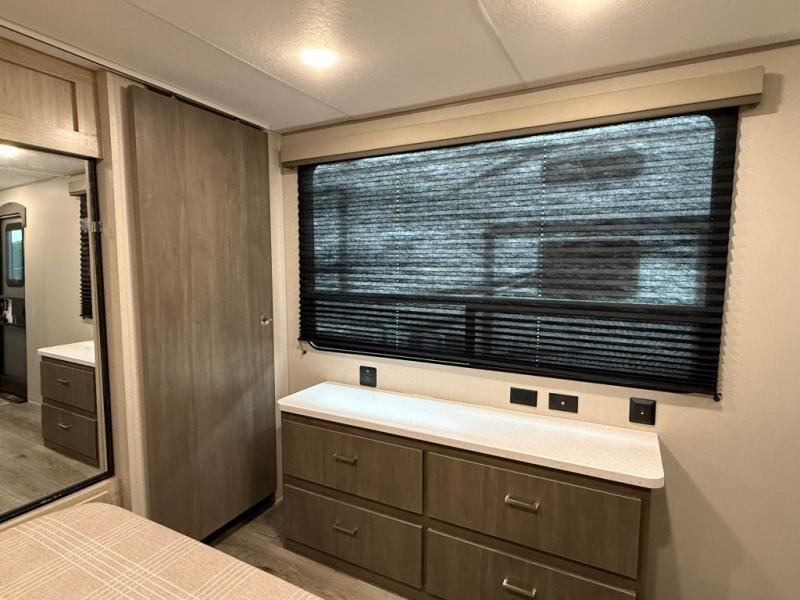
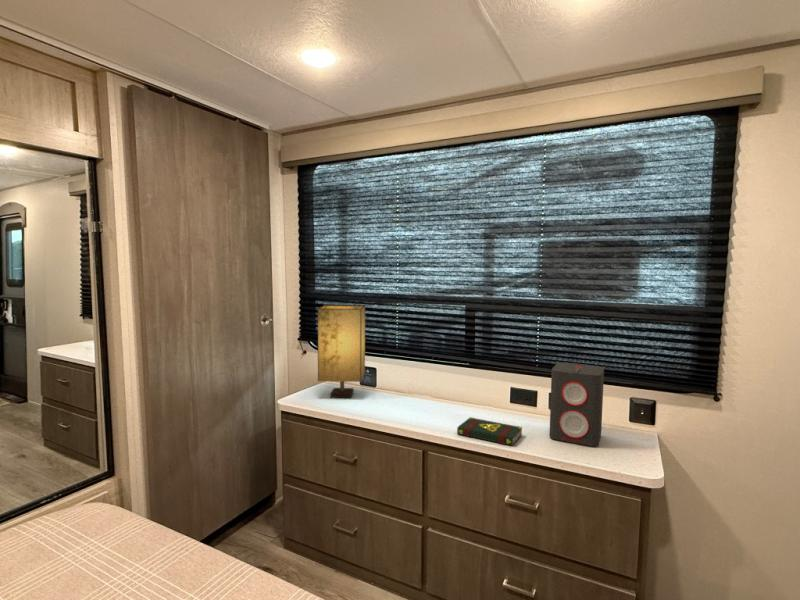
+ book [456,416,523,447]
+ speaker [548,362,605,447]
+ table lamp [317,304,366,399]
